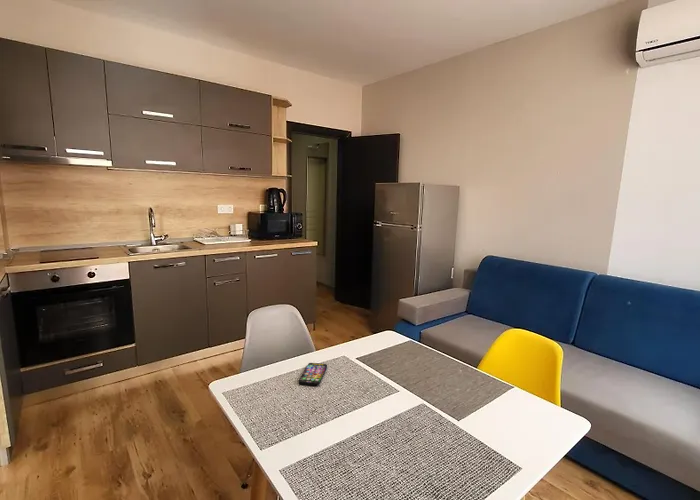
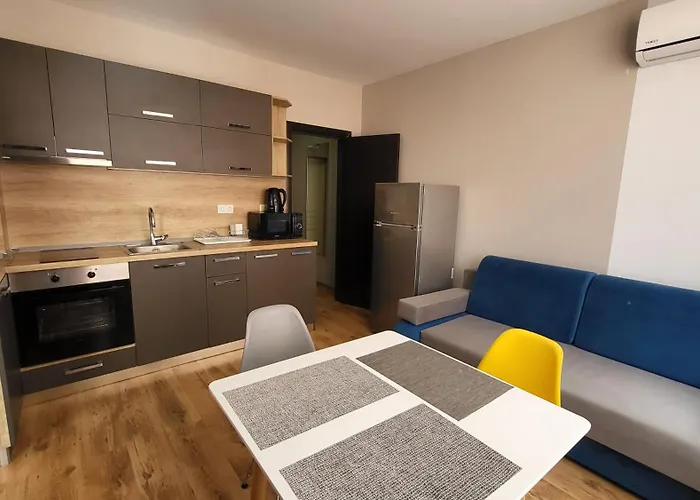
- smartphone [298,362,328,387]
